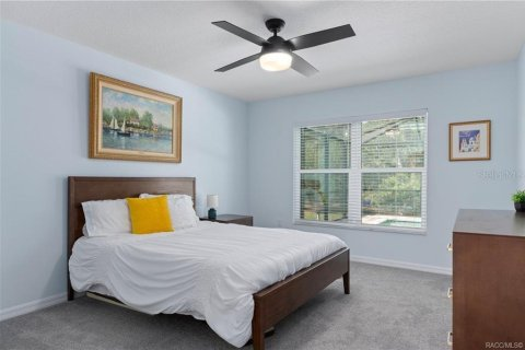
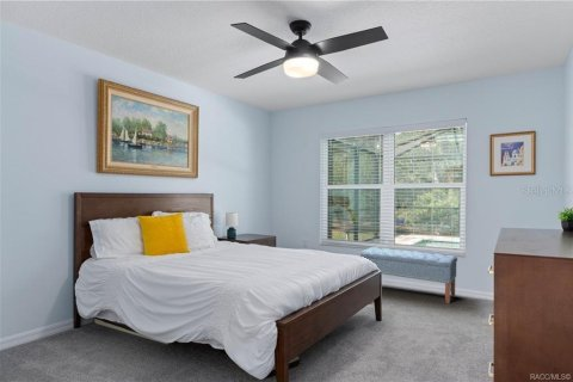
+ bench [359,246,458,304]
